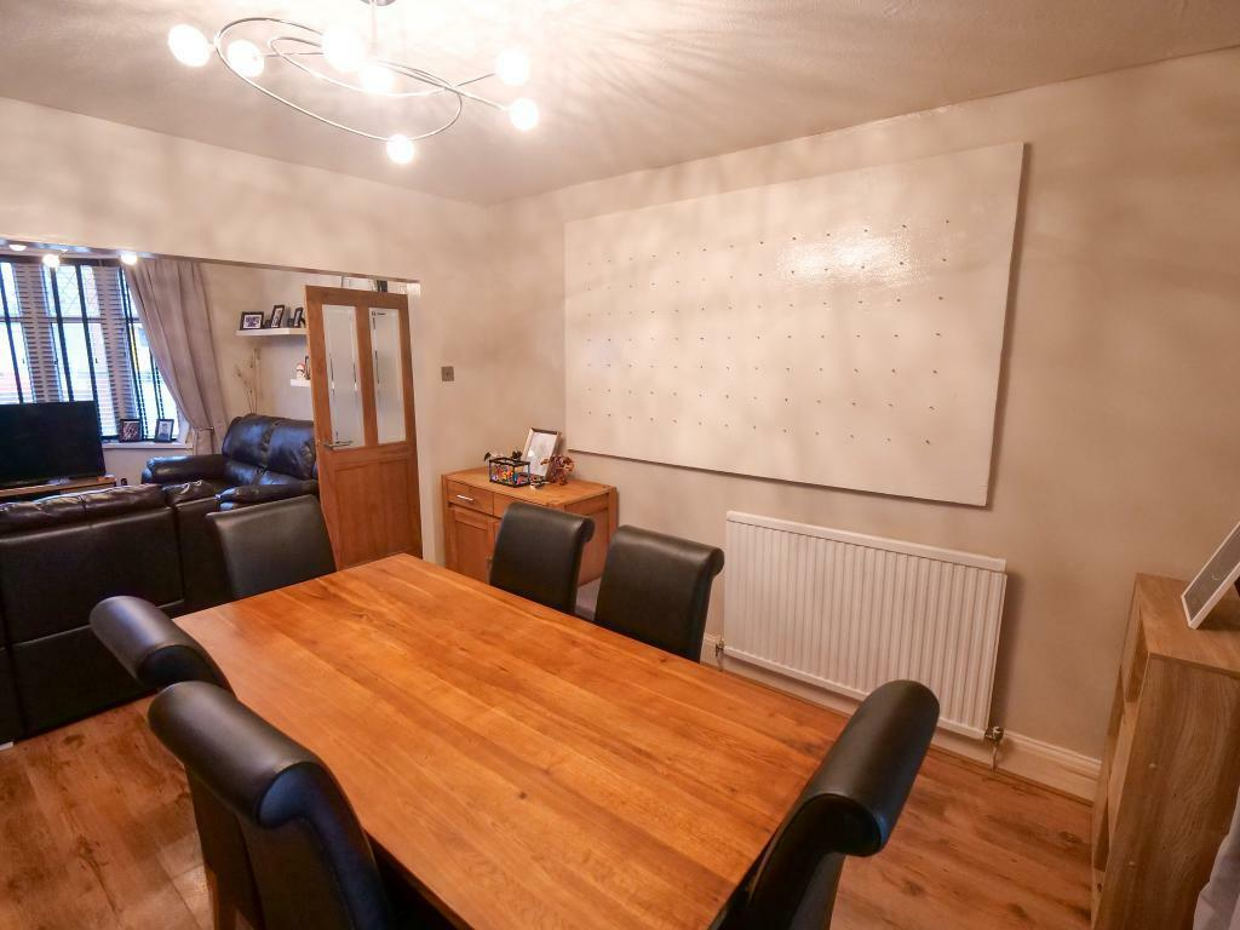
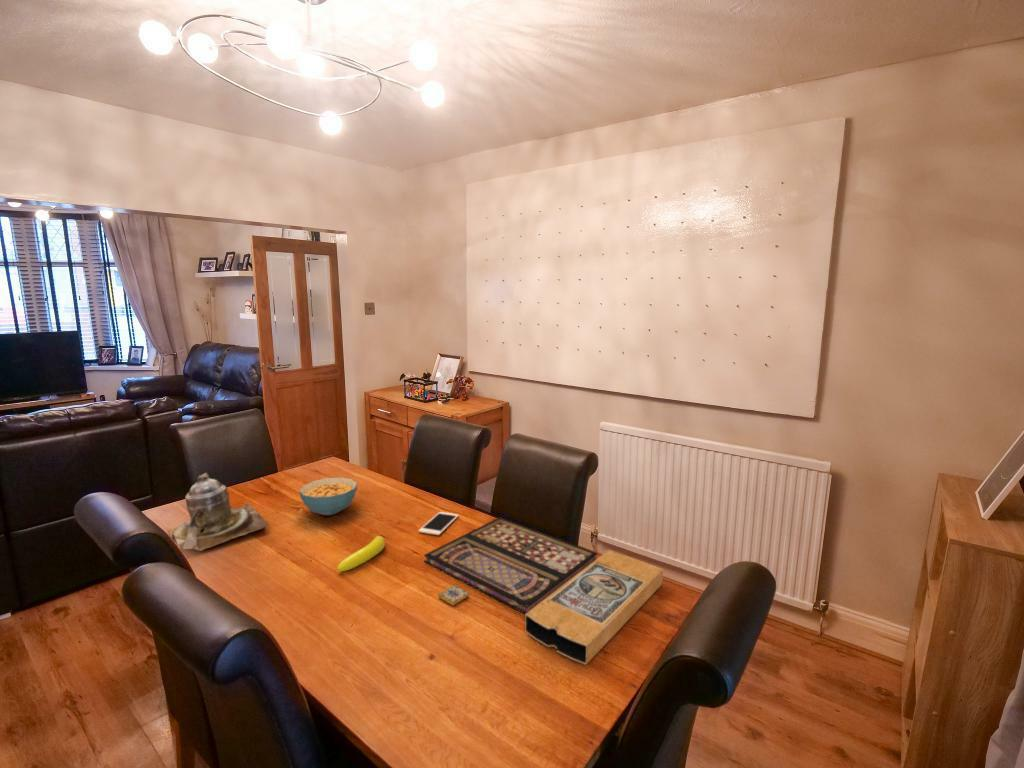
+ teapot [167,472,271,552]
+ board game [423,516,664,666]
+ banana [336,535,386,572]
+ cell phone [418,511,460,536]
+ cereal bowl [298,476,358,516]
